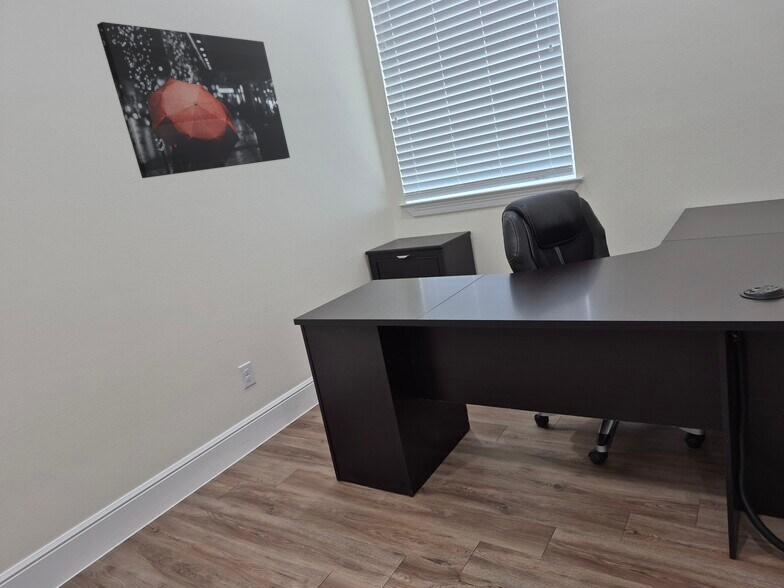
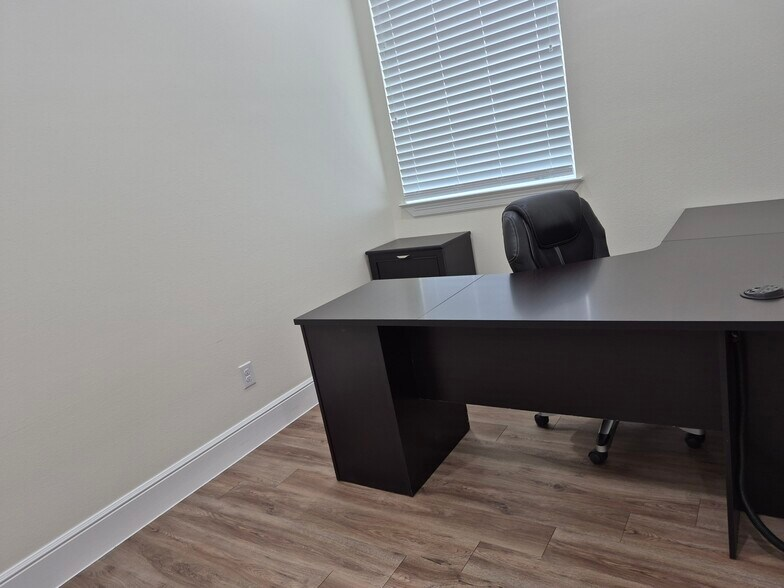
- wall art [96,21,291,179]
